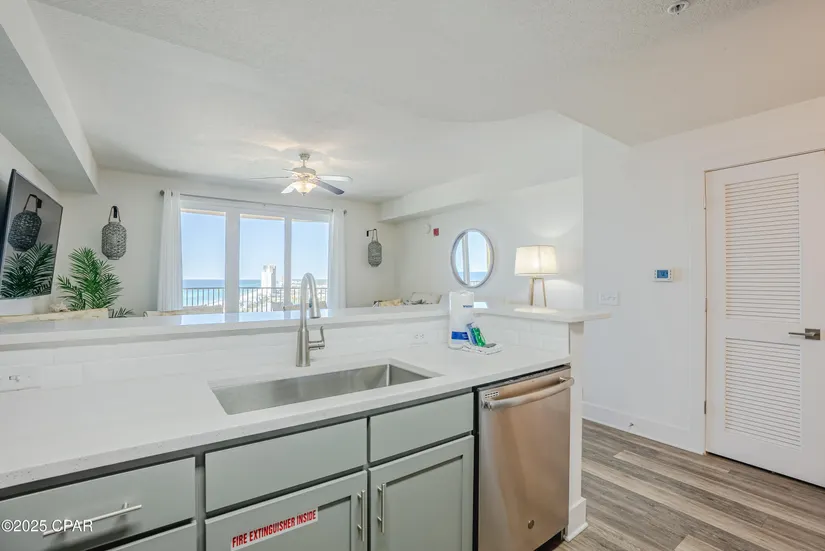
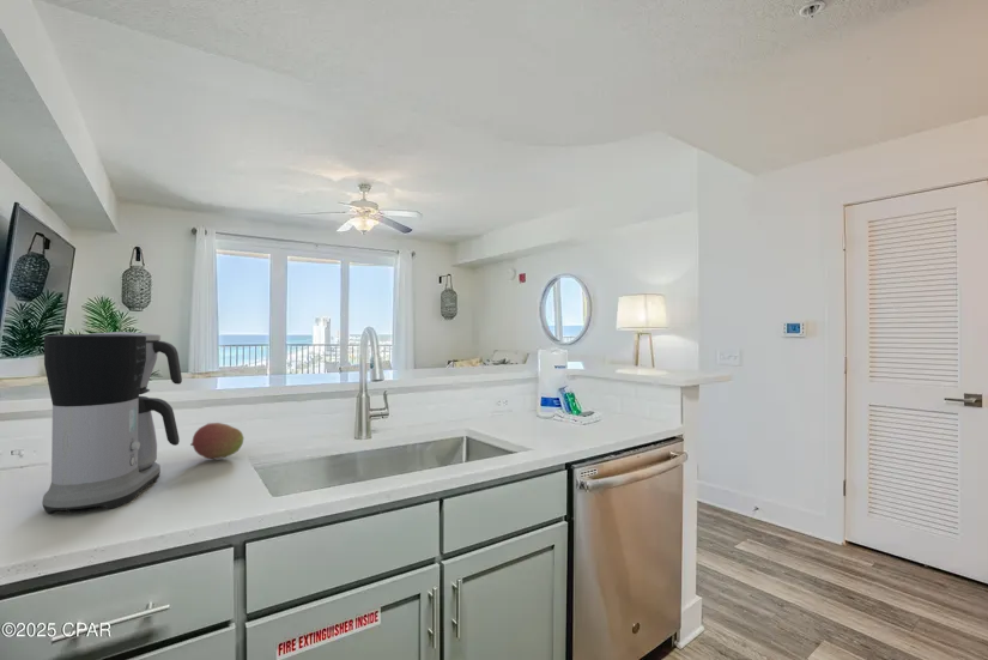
+ coffee maker [41,331,183,515]
+ fruit [189,422,246,460]
